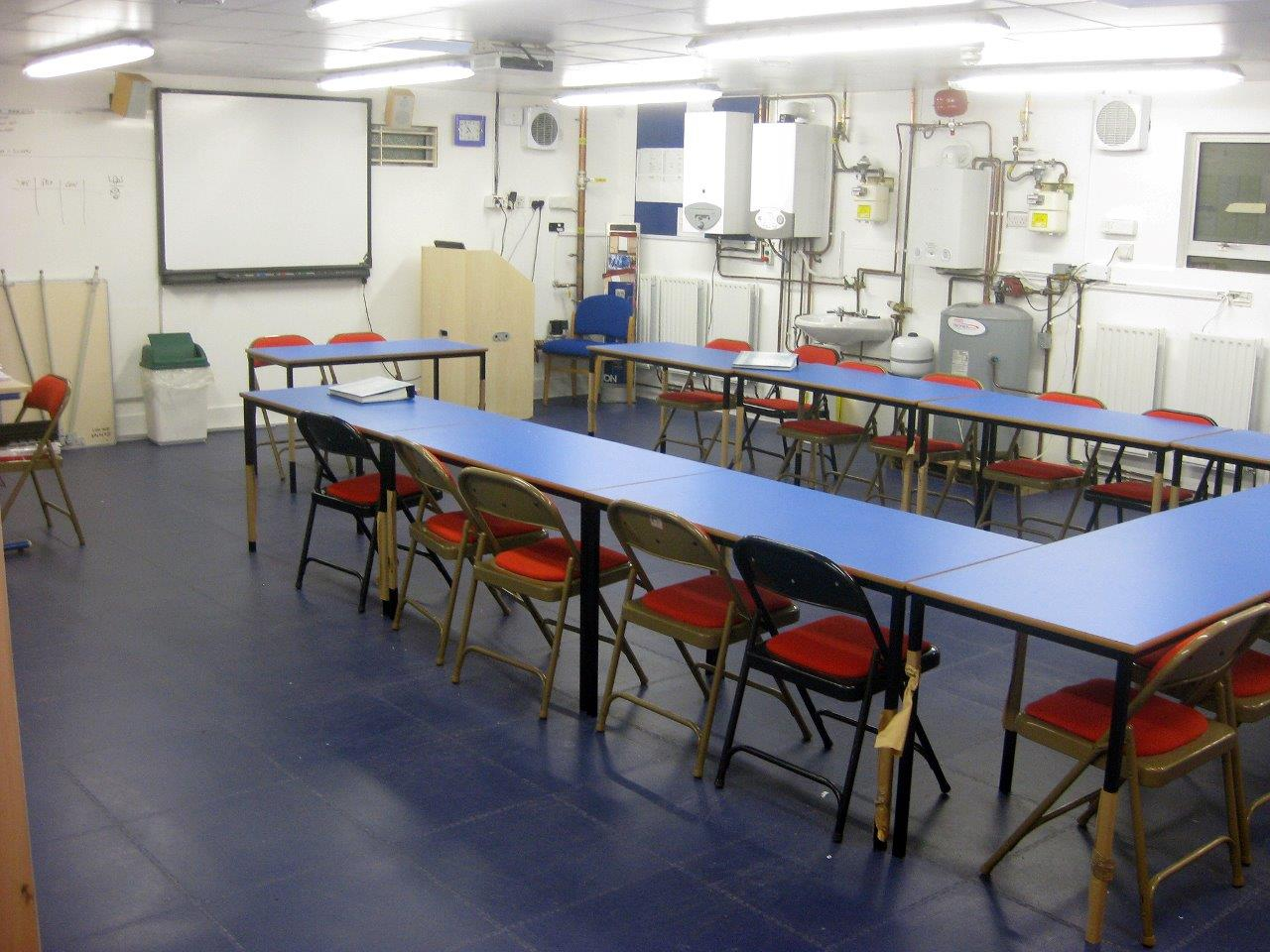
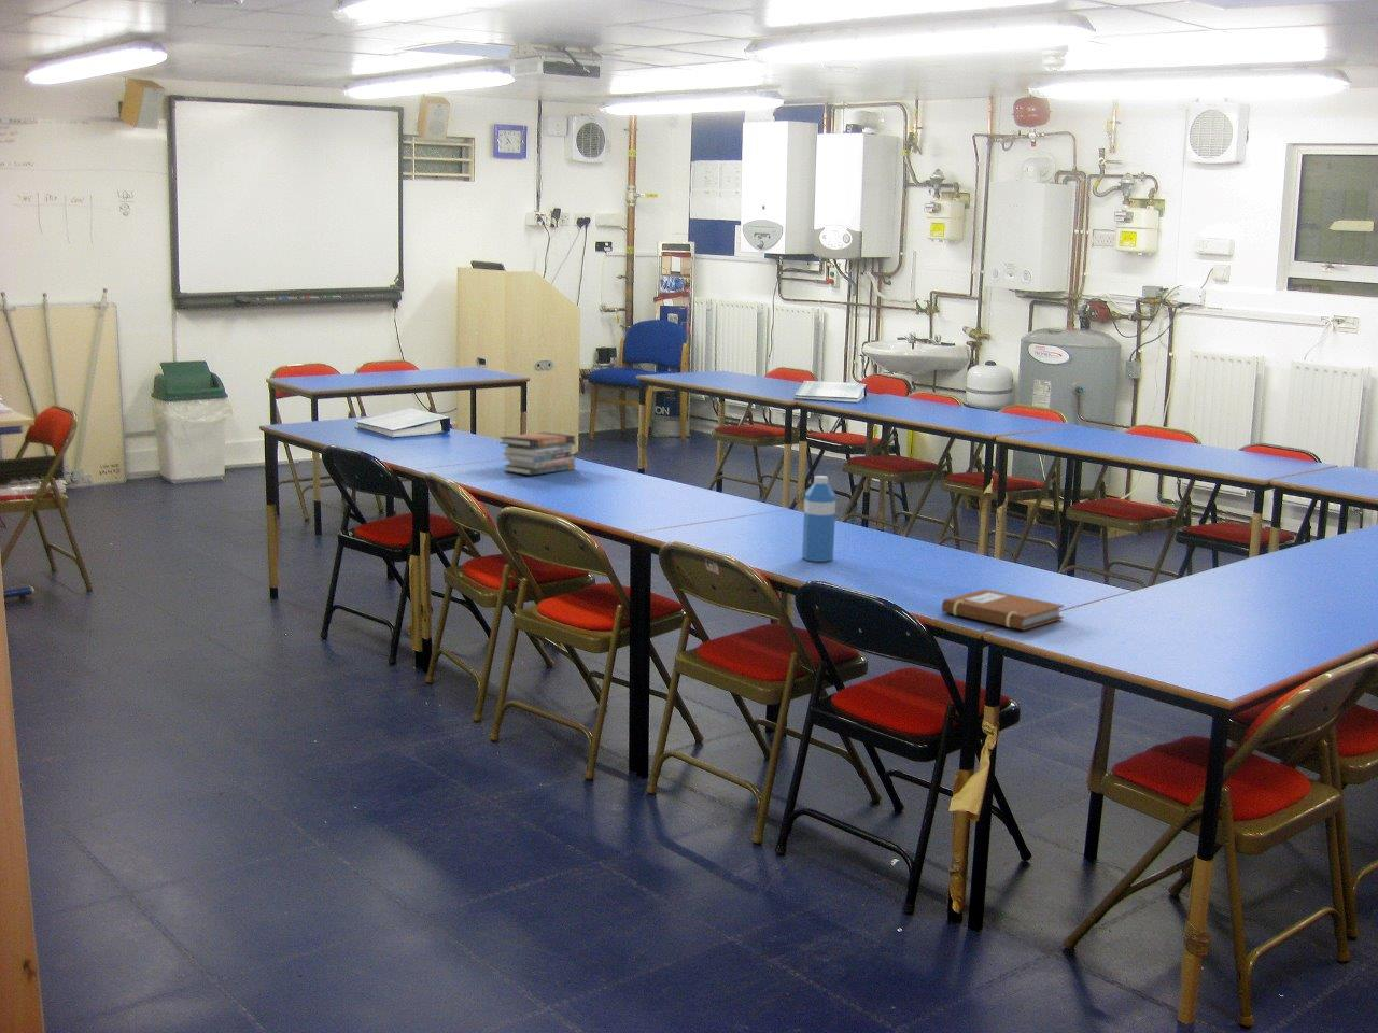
+ book stack [498,432,577,476]
+ notebook [941,588,1064,632]
+ water bottle [801,474,838,563]
